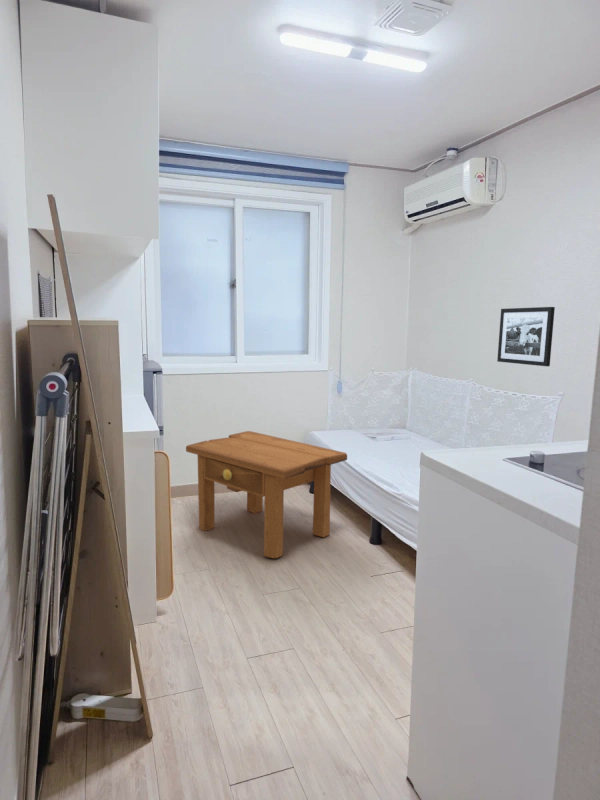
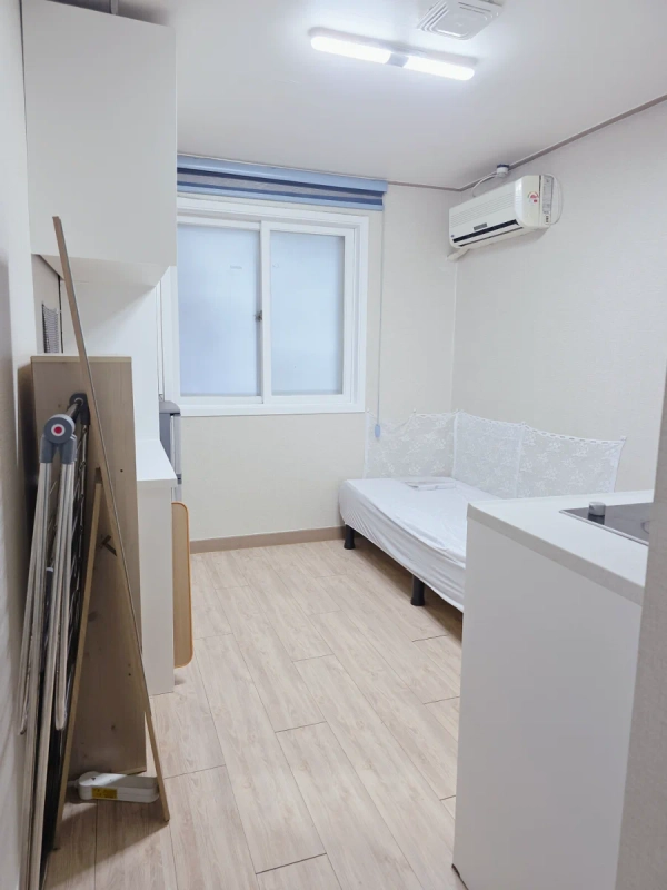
- picture frame [496,306,556,367]
- side table [185,430,348,559]
